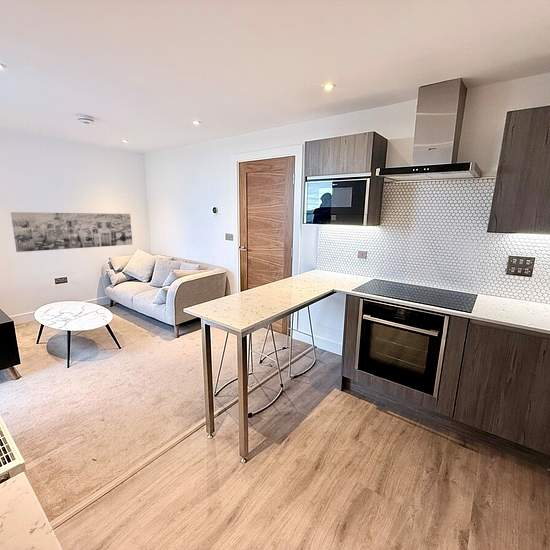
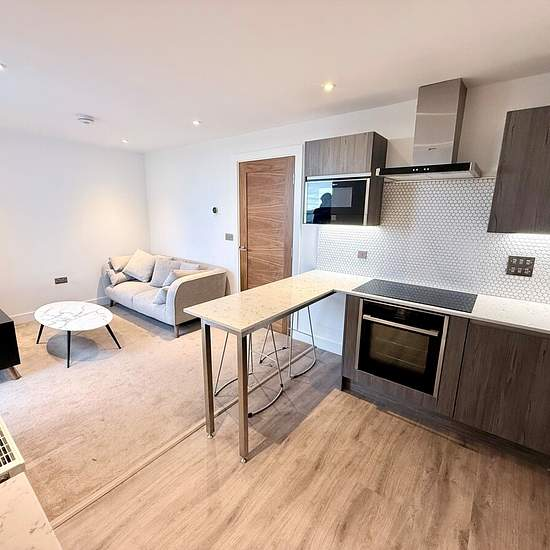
- wall art [10,211,133,253]
